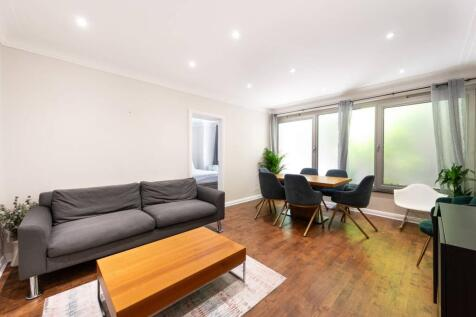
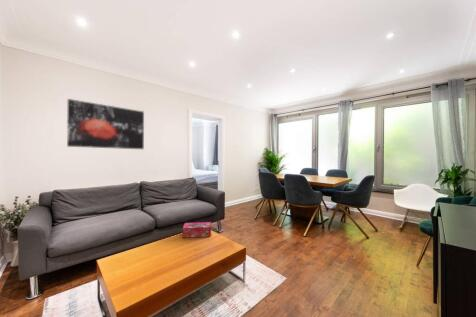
+ wall art [66,98,145,150]
+ tissue box [182,221,212,239]
